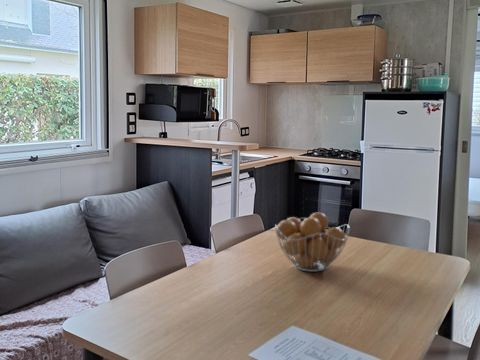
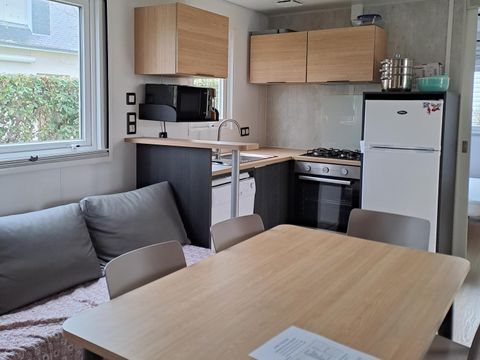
- fruit basket [274,212,351,273]
